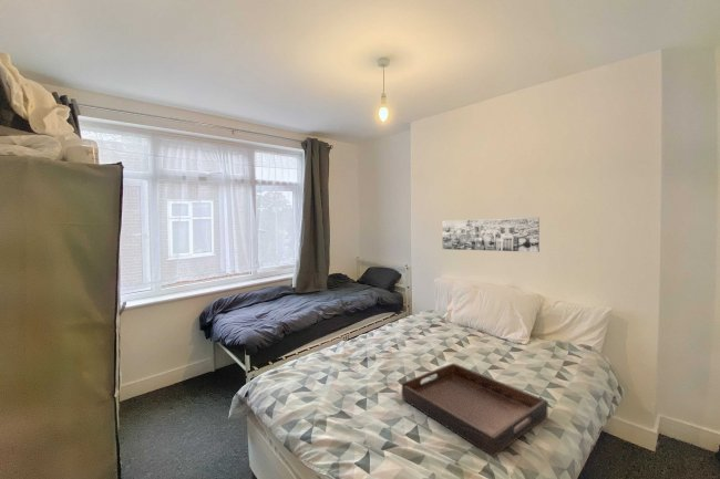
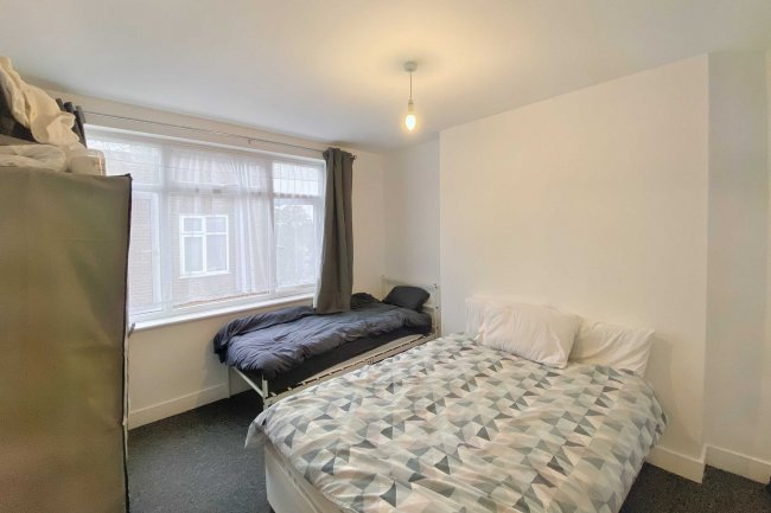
- wall art [441,216,541,253]
- serving tray [401,362,549,458]
